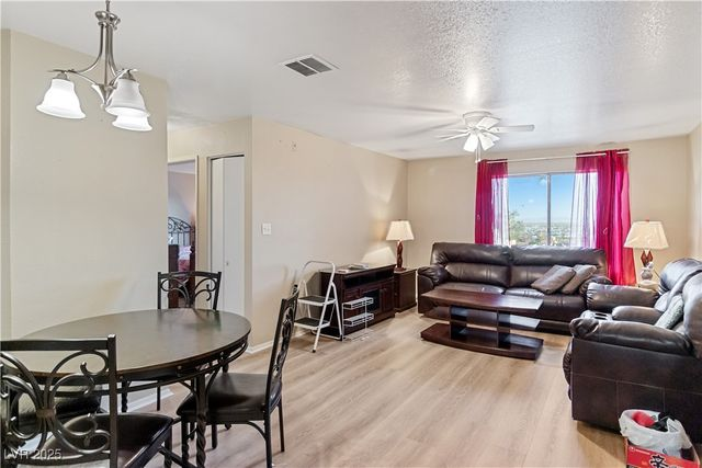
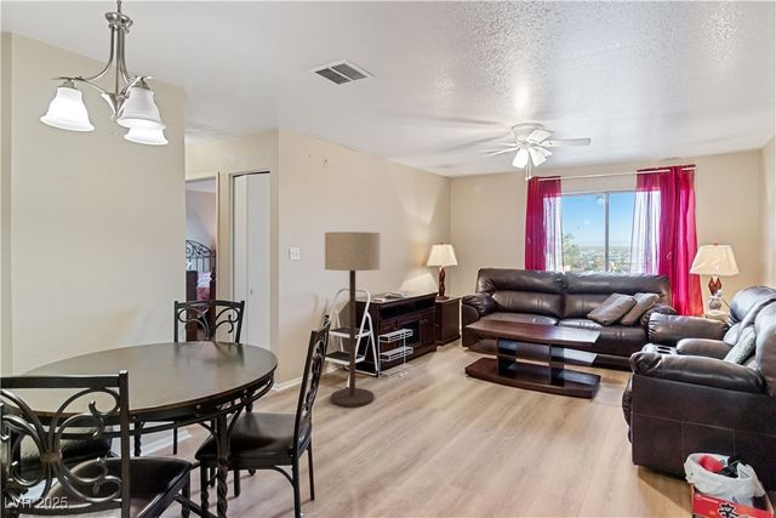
+ floor lamp [324,230,381,409]
